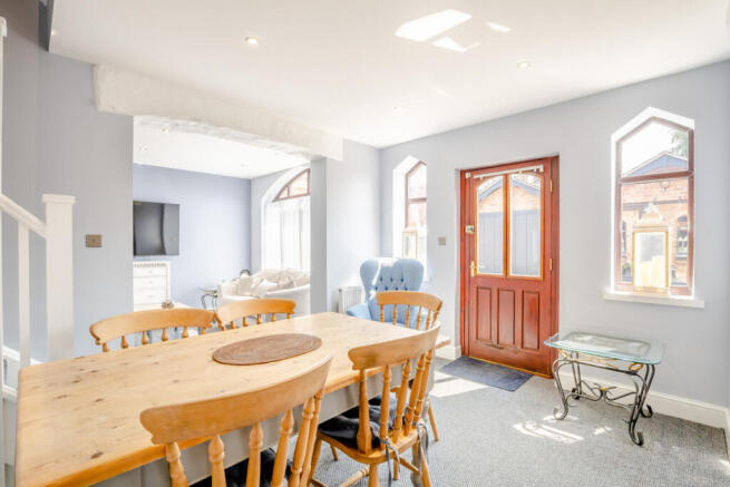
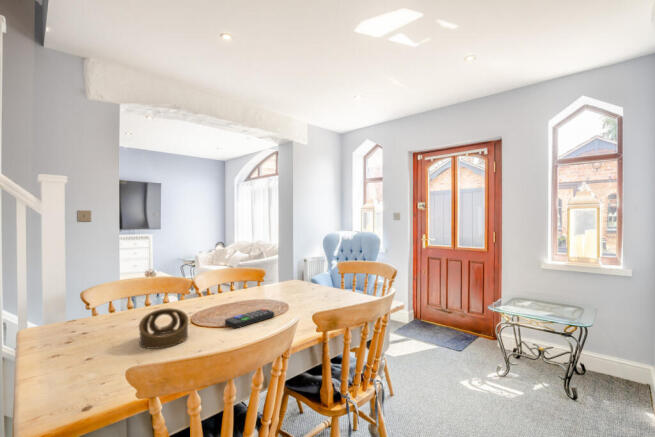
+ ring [138,307,189,350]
+ remote control [224,308,275,329]
